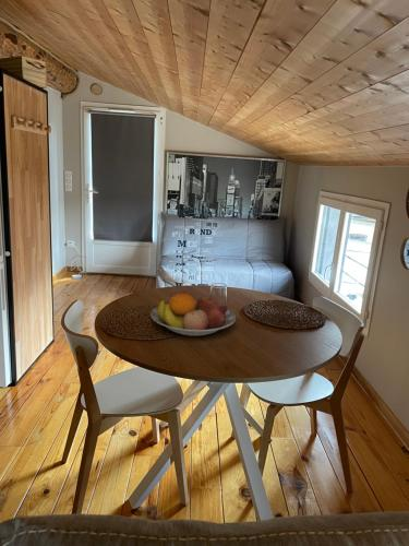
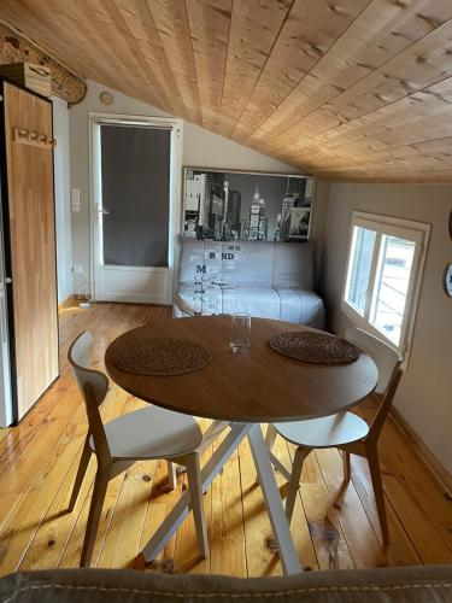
- fruit bowl [149,293,237,337]
